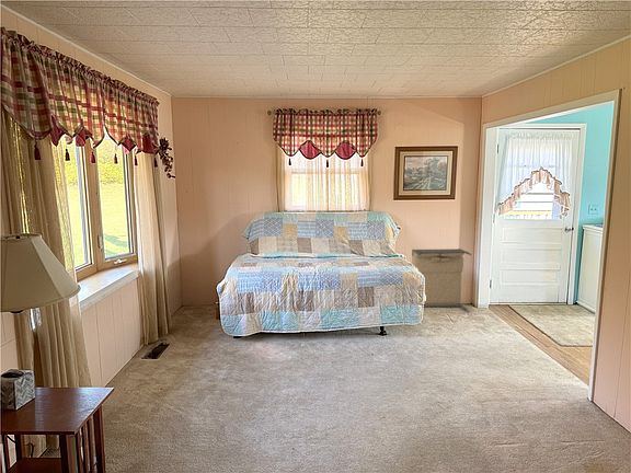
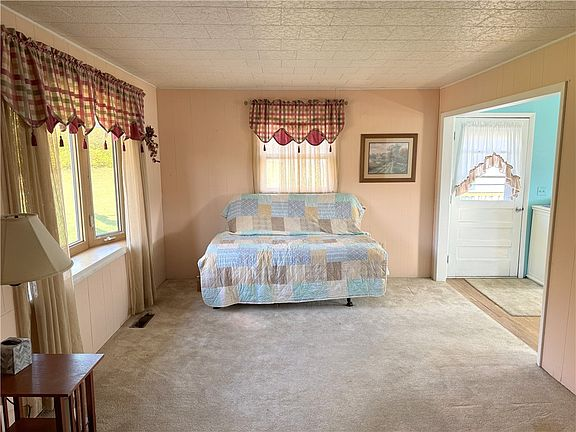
- laundry hamper [411,247,472,313]
